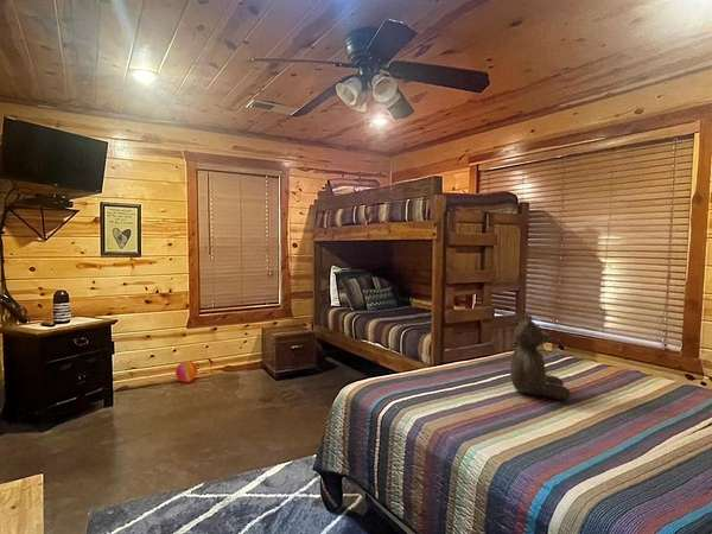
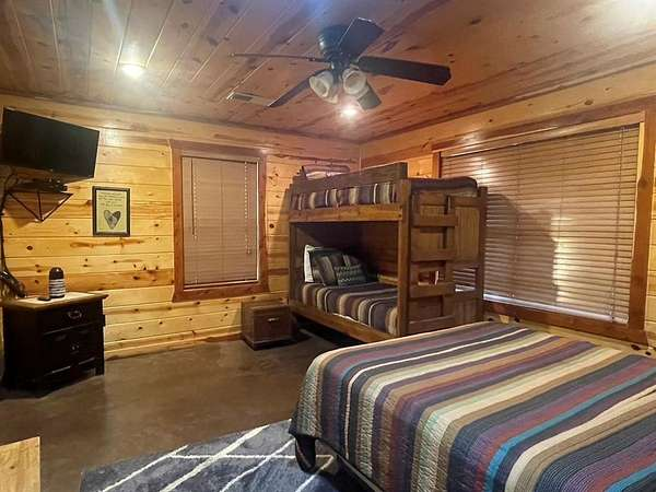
- teddy bear [509,311,572,401]
- ball [174,360,198,383]
